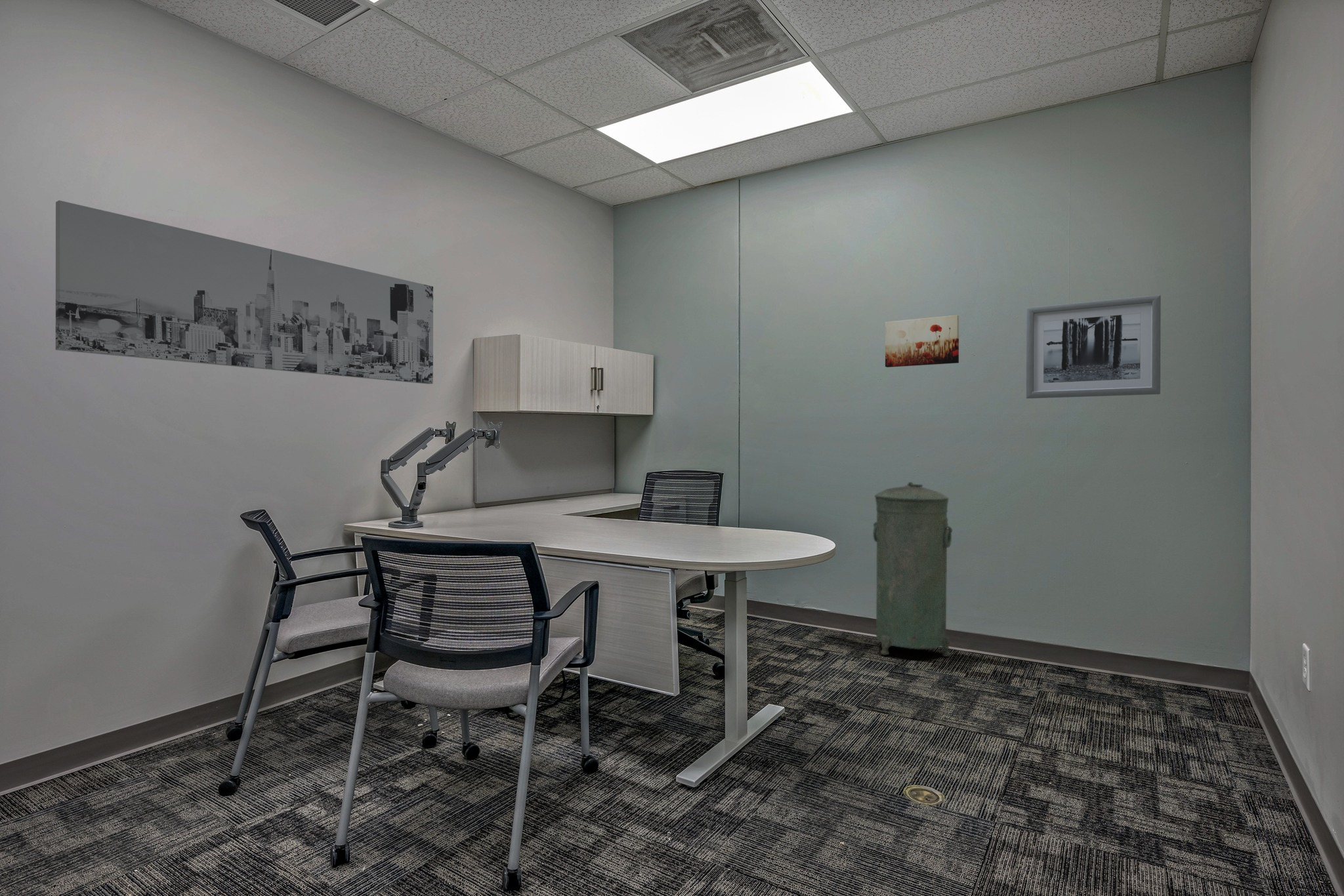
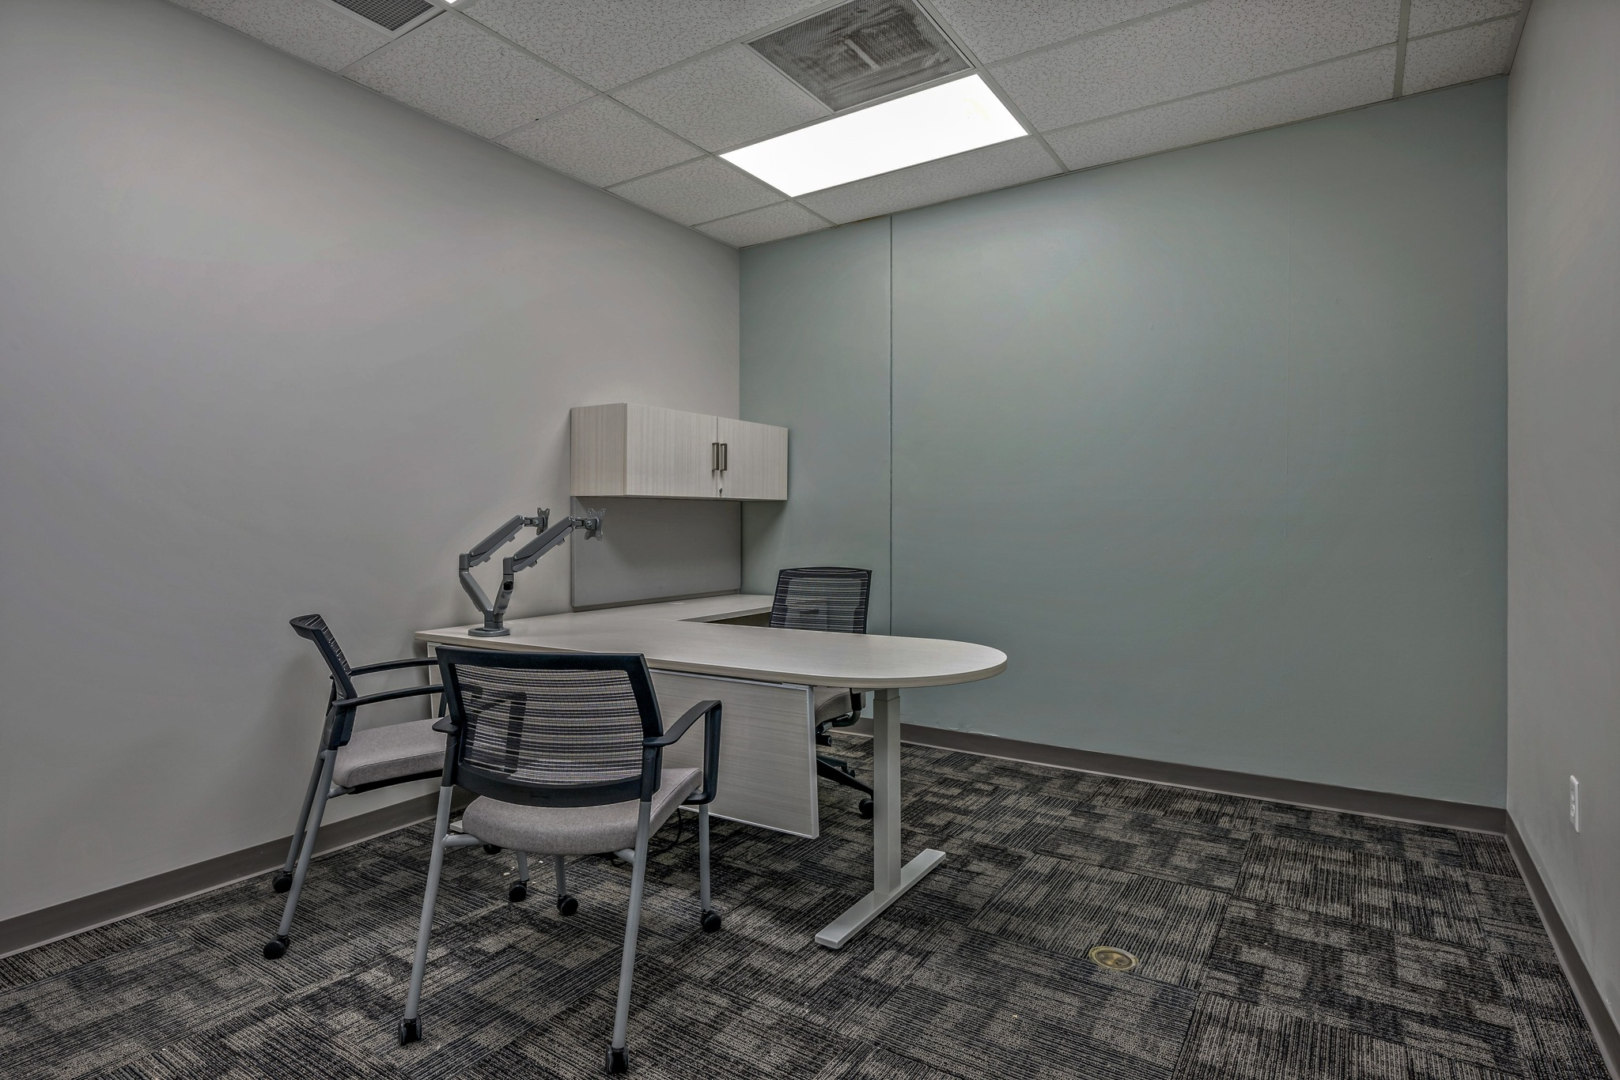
- wall art [55,200,434,385]
- wall art [1026,295,1162,399]
- trash can [872,481,953,657]
- wall art [885,315,959,368]
